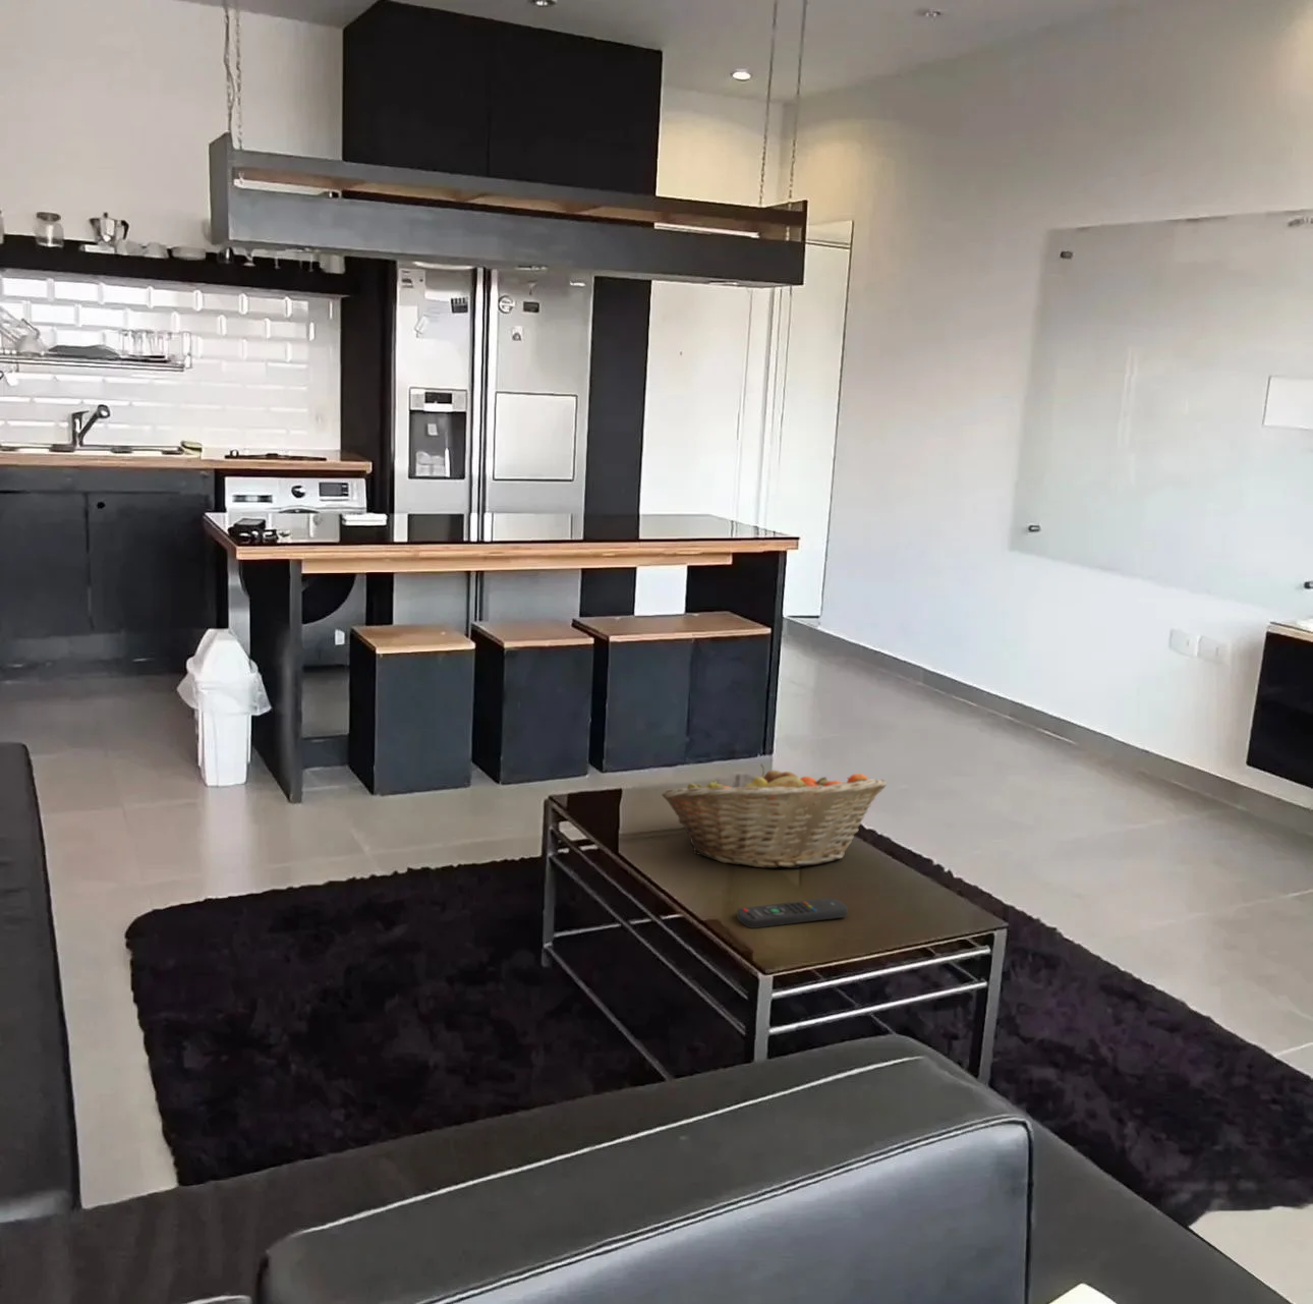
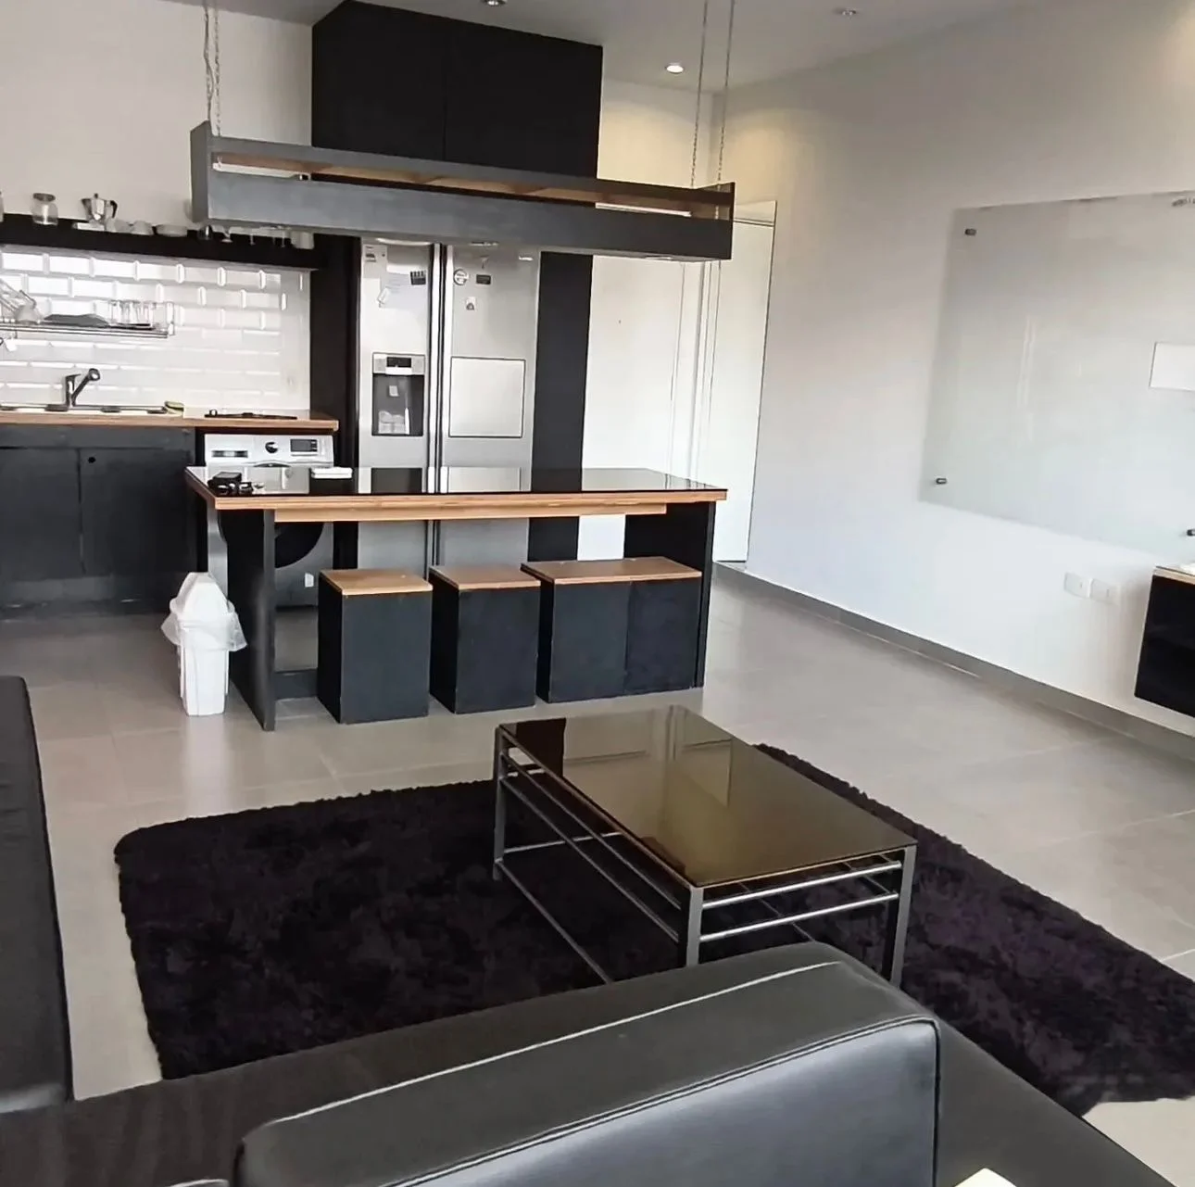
- fruit basket [660,763,888,869]
- remote control [736,897,849,929]
